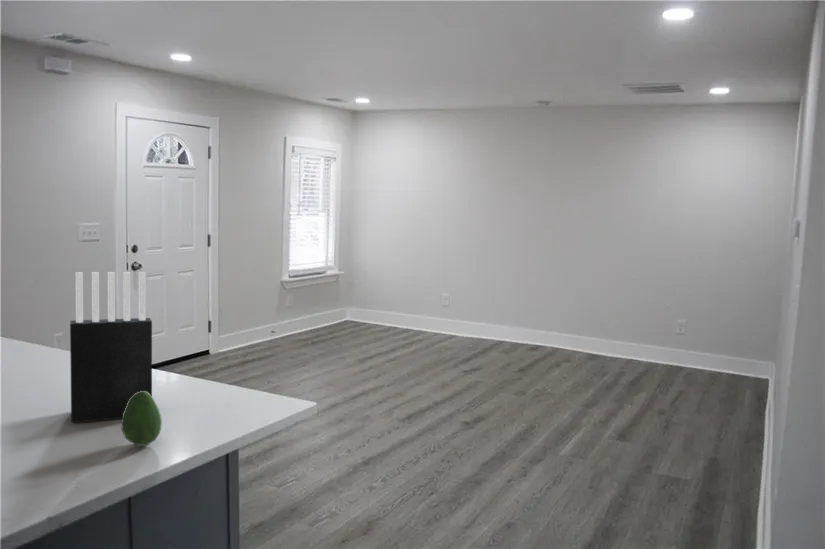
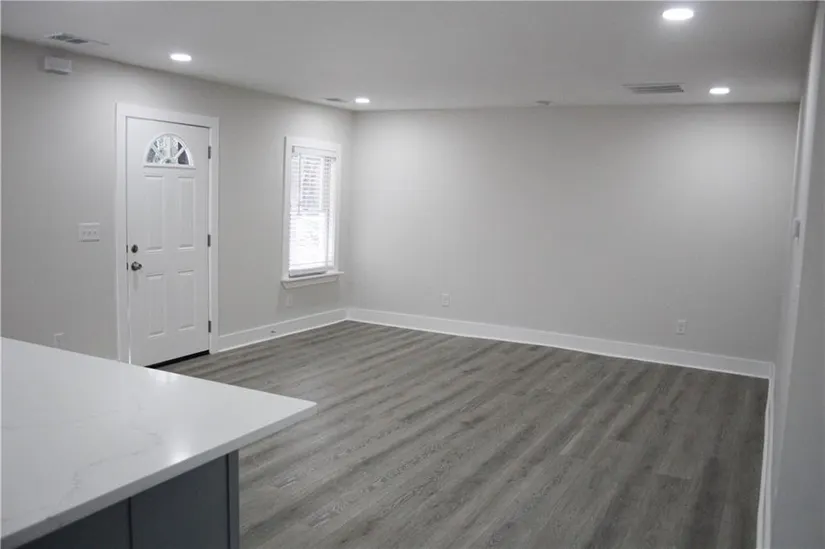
- knife block [69,271,153,424]
- fruit [120,391,163,447]
